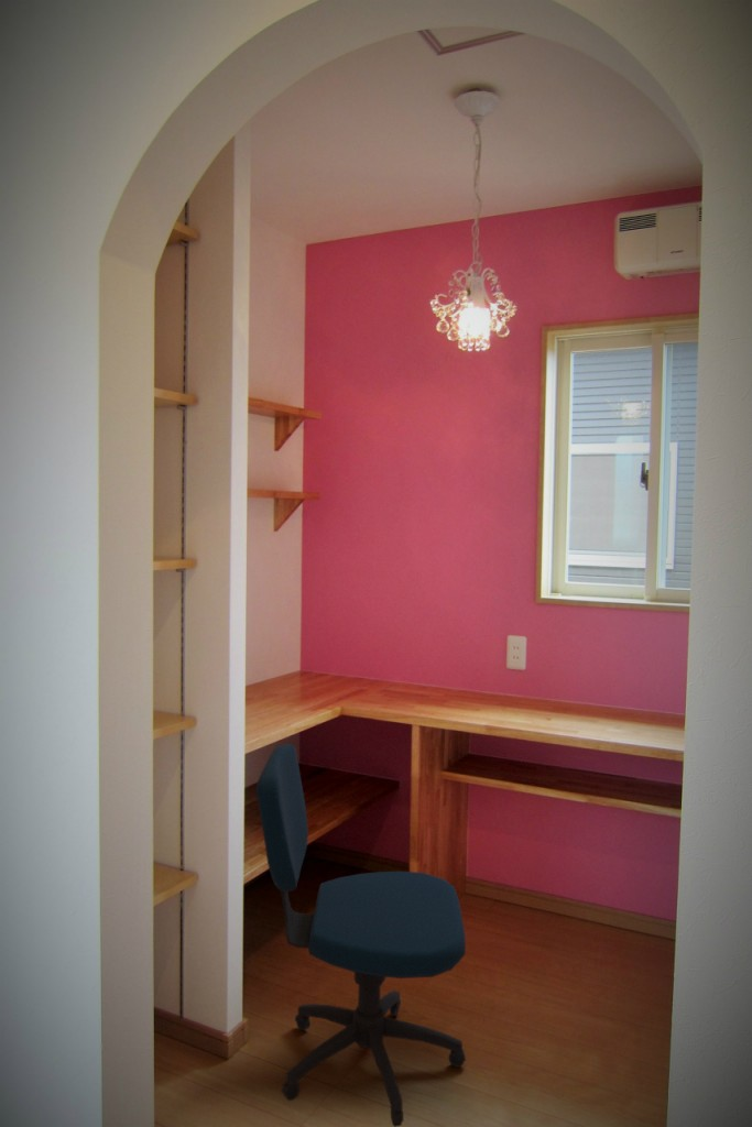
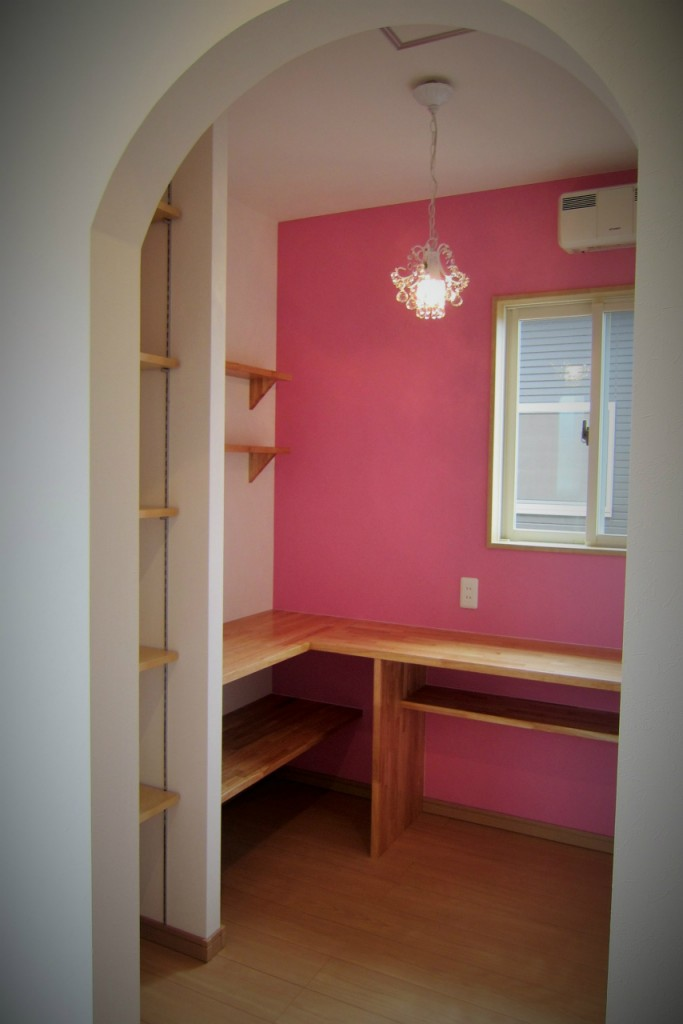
- office chair [255,743,467,1127]
